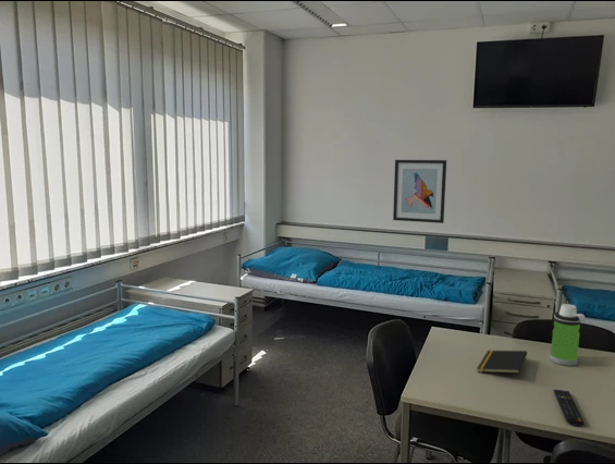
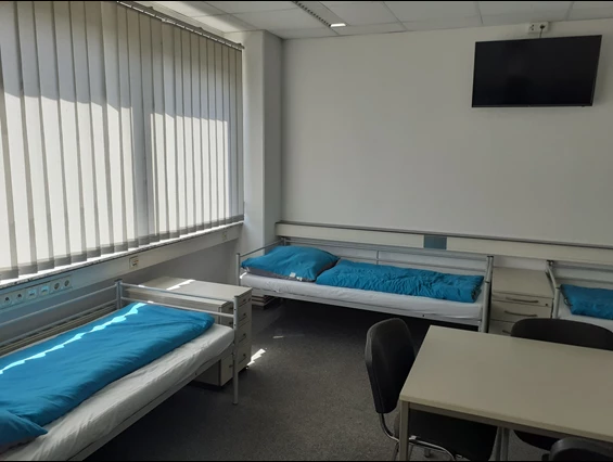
- remote control [552,388,586,427]
- notepad [476,350,528,374]
- water bottle [549,303,587,367]
- wall art [392,159,447,224]
